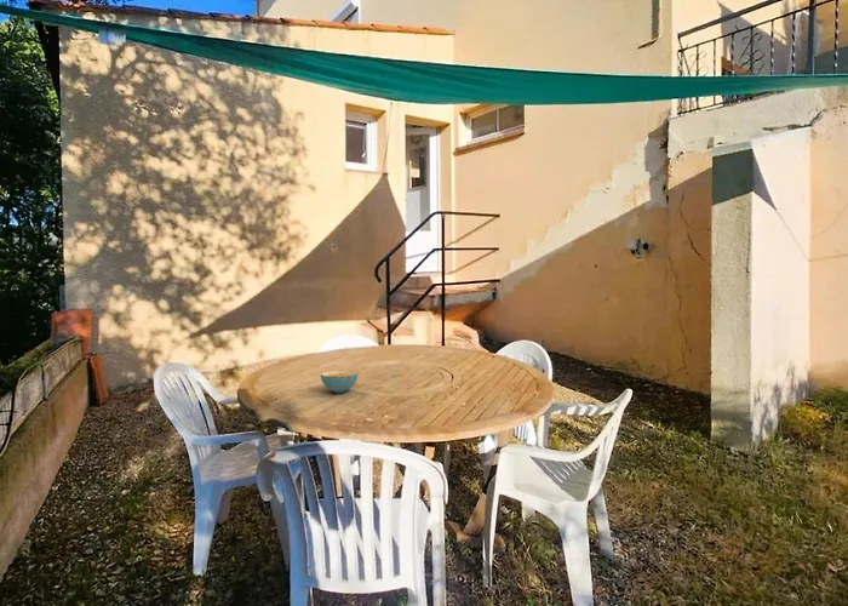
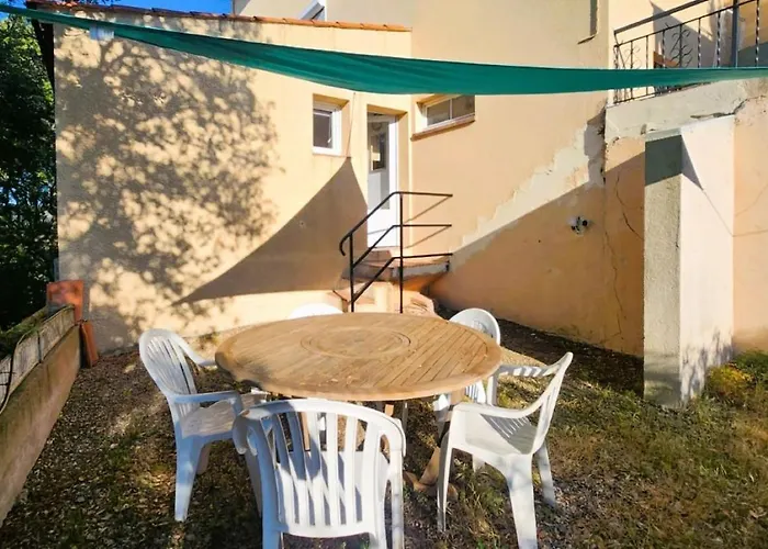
- cereal bowl [320,370,360,394]
